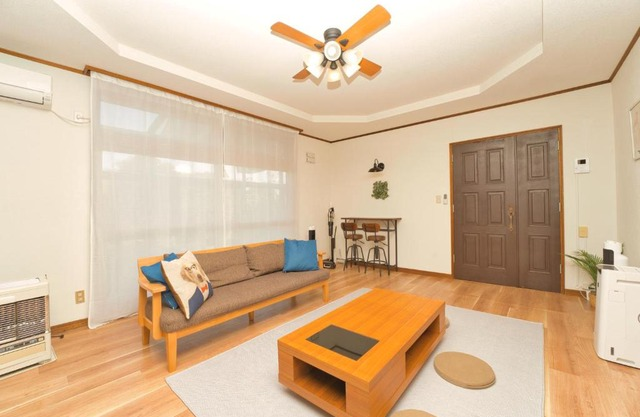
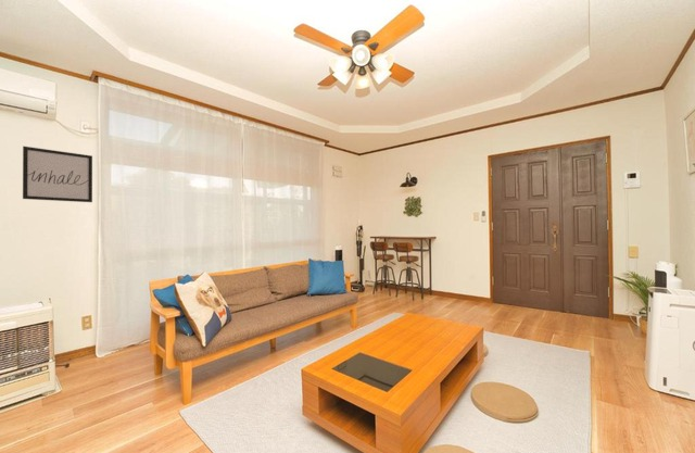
+ wall art [22,146,93,203]
